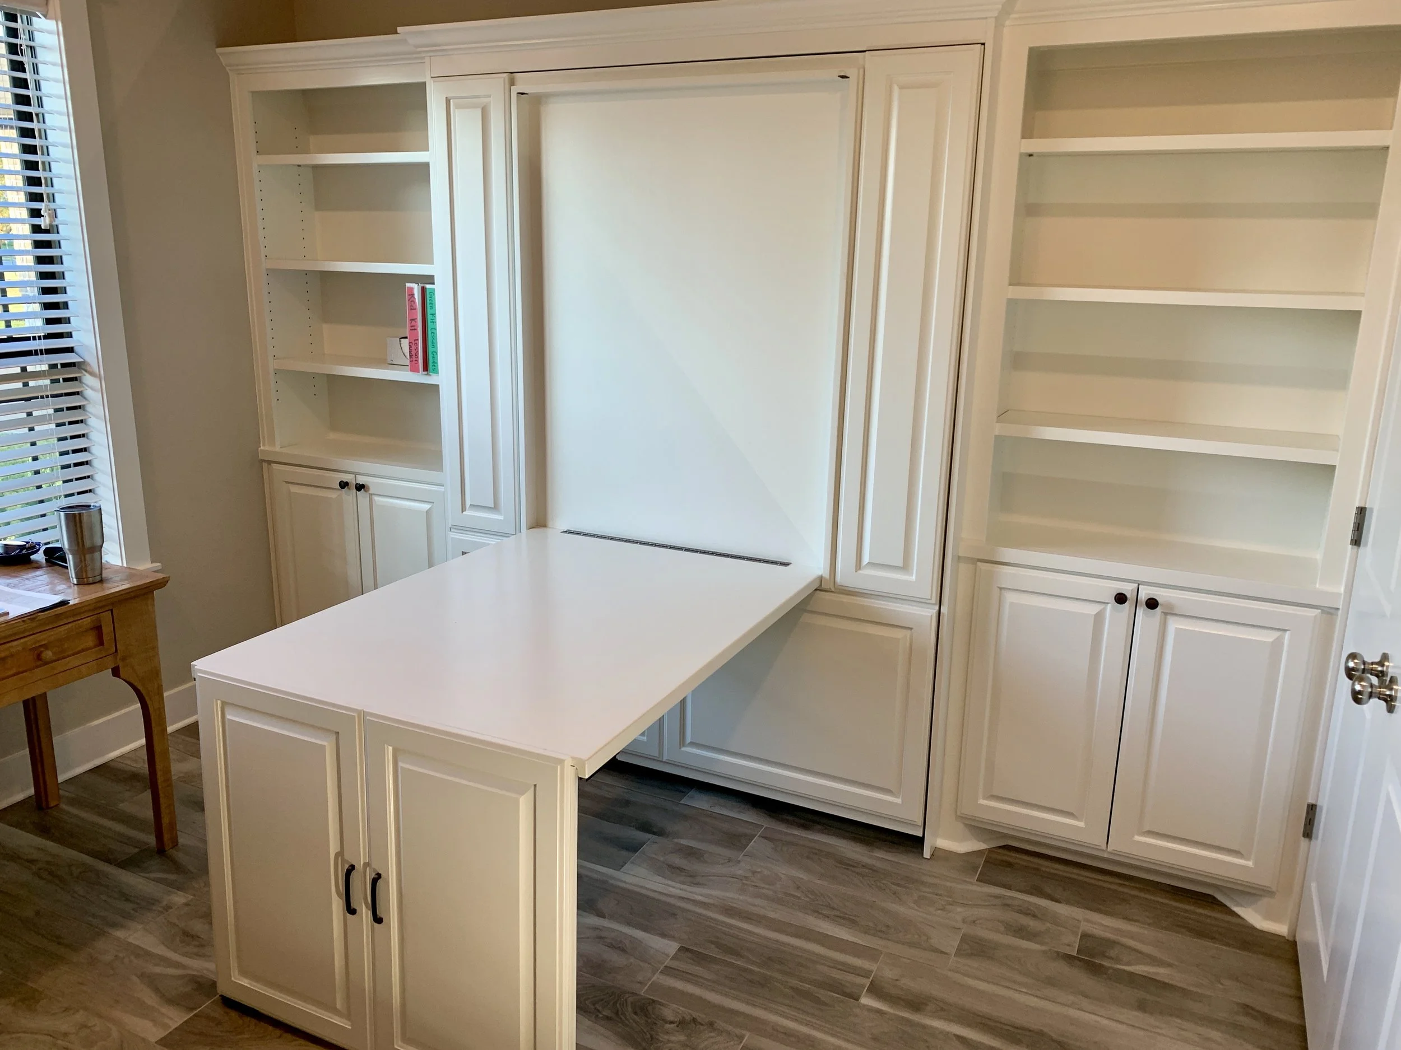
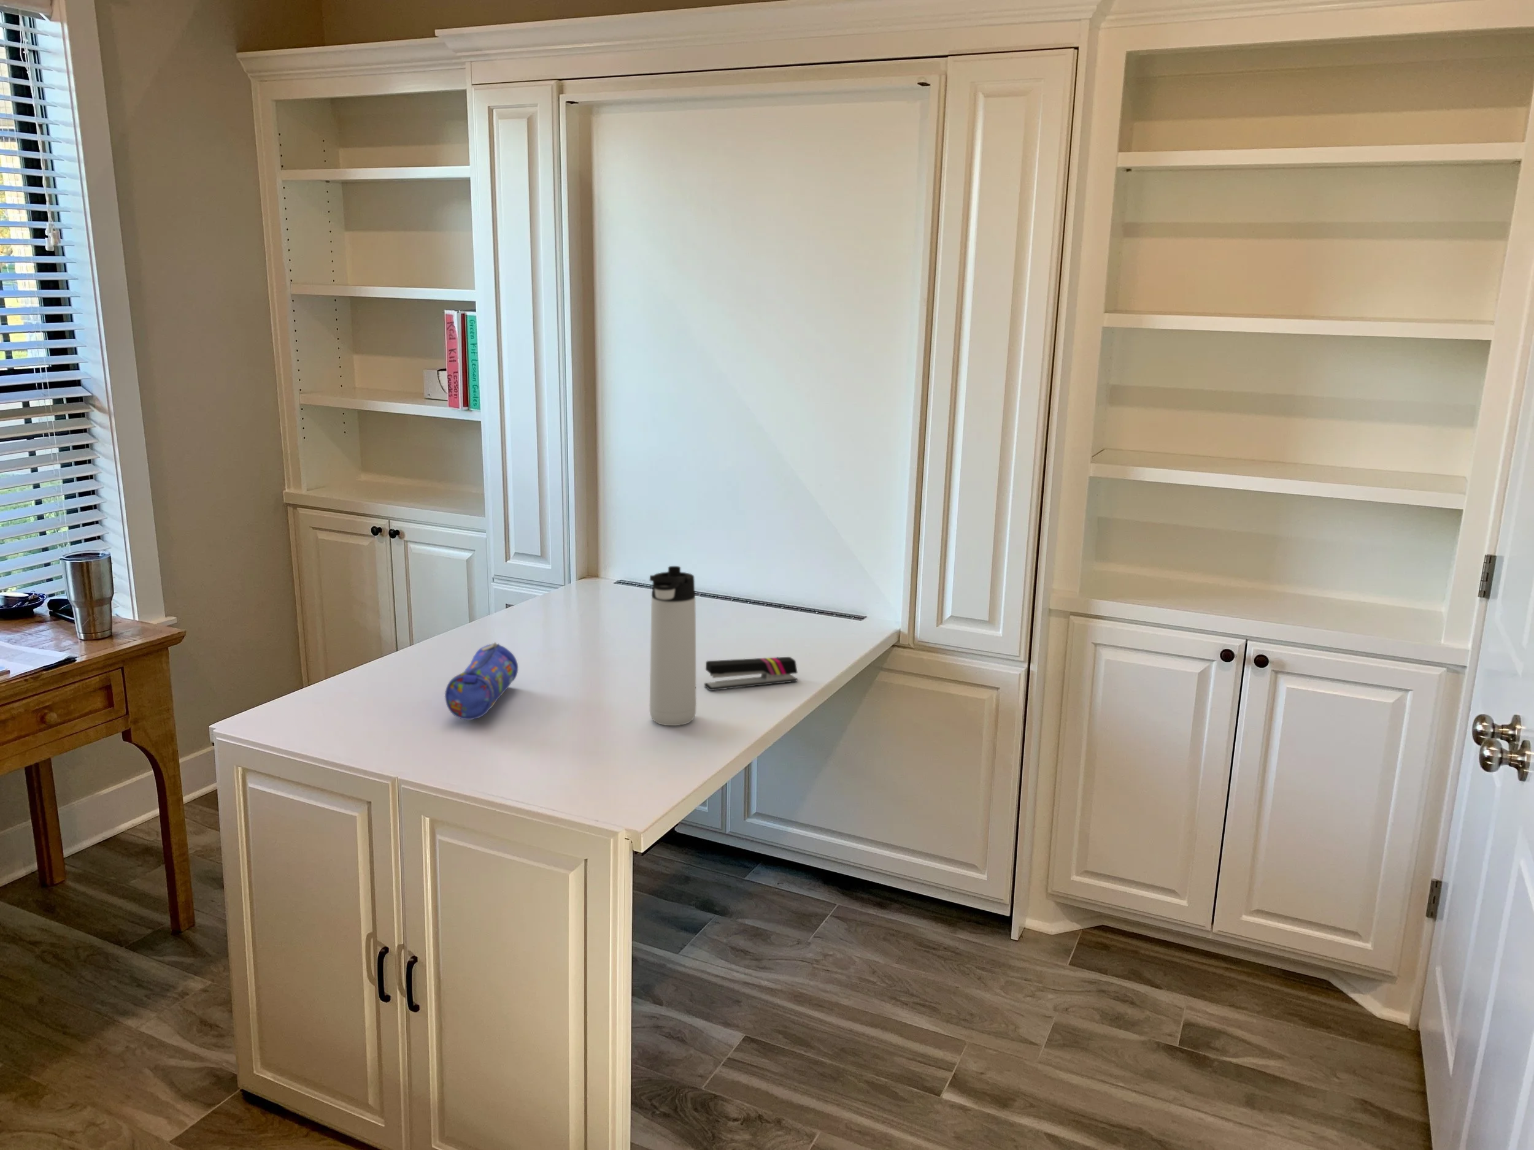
+ stapler [704,656,798,691]
+ pencil case [444,641,518,721]
+ thermos bottle [649,565,697,726]
